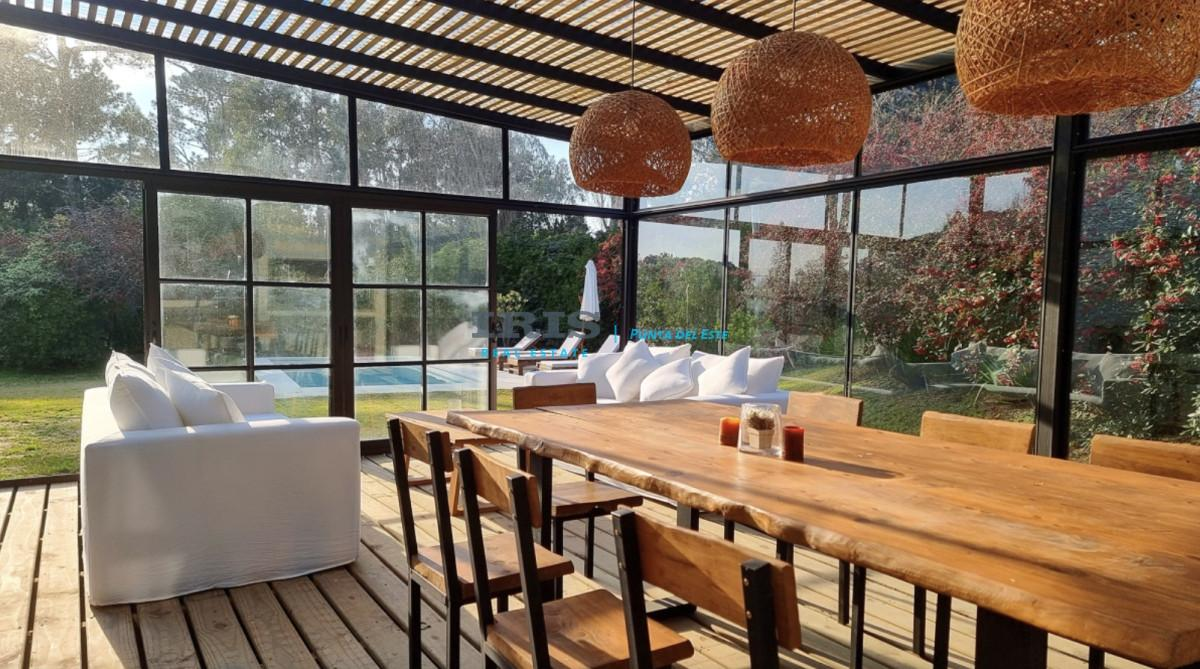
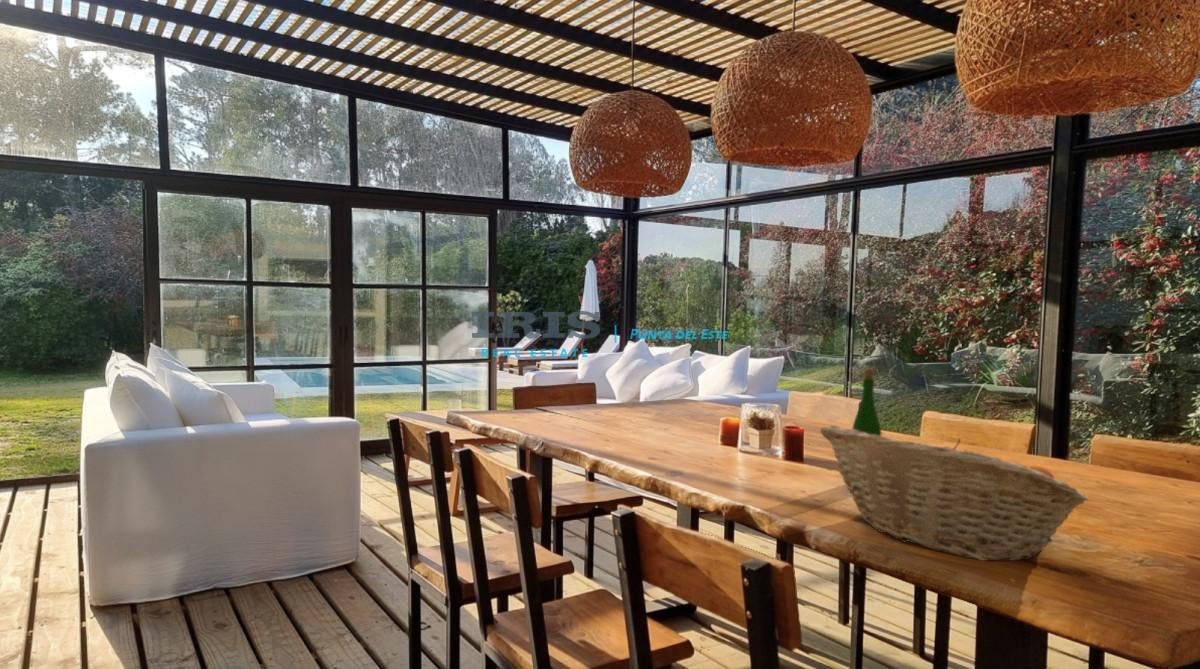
+ wine bottle [851,367,882,436]
+ fruit basket [820,424,1090,562]
